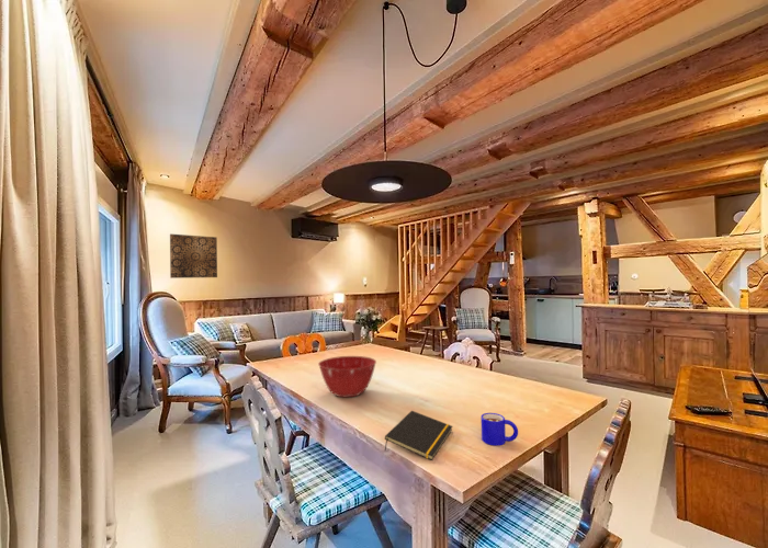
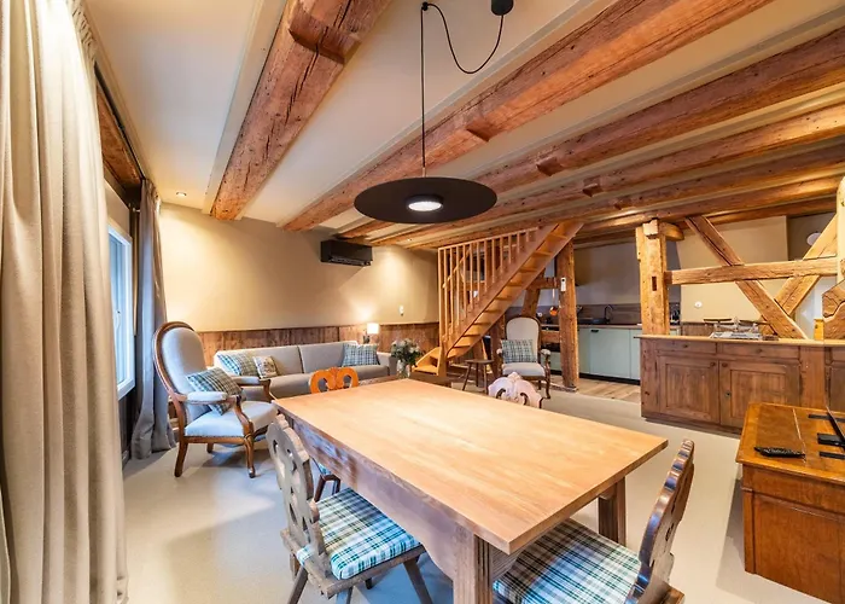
- mixing bowl [317,355,377,398]
- mug [481,412,519,447]
- notepad [384,410,453,461]
- wall art [169,233,218,279]
